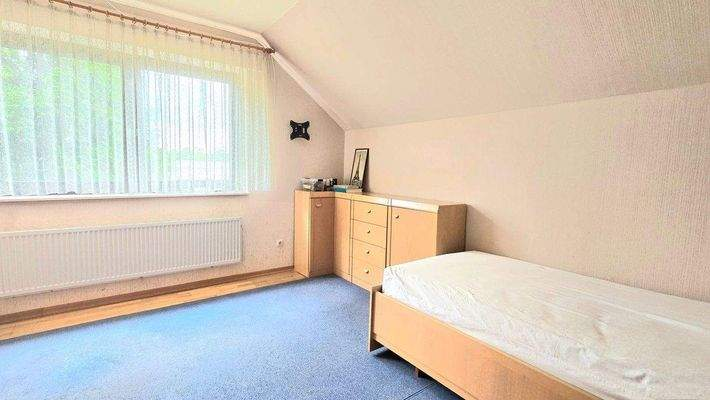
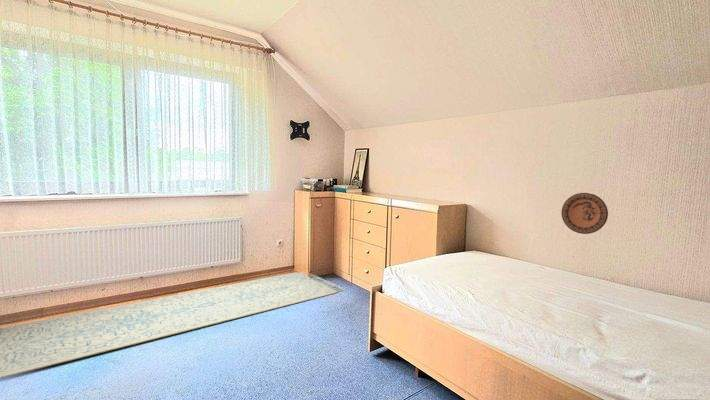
+ decorative plate [560,192,609,235]
+ rug [0,270,346,379]
